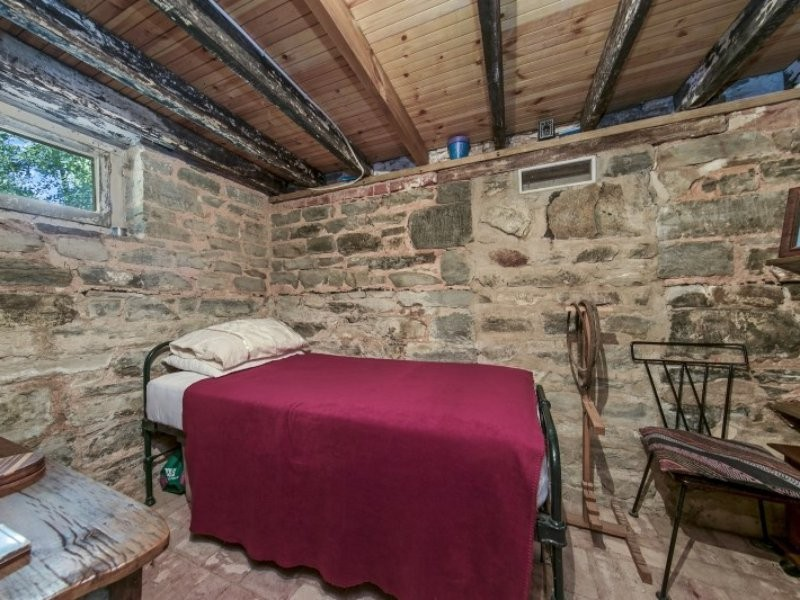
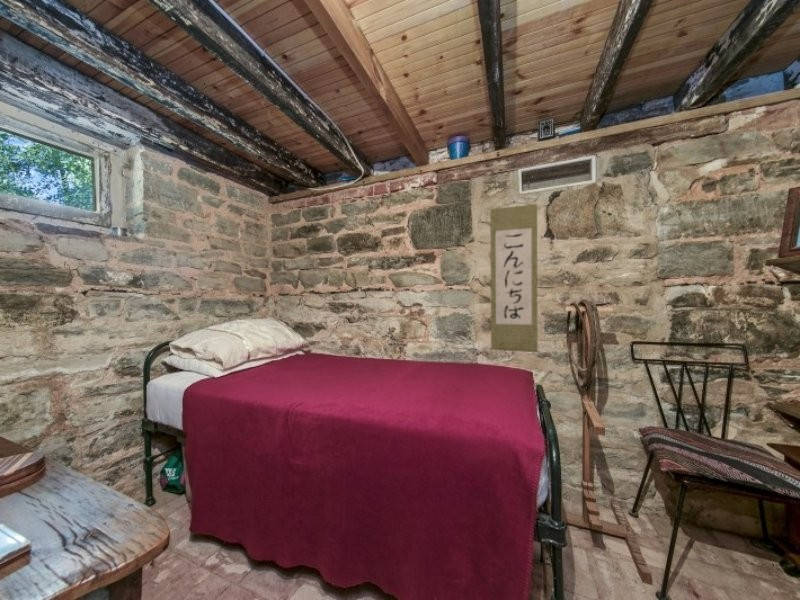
+ wall scroll [489,200,540,353]
